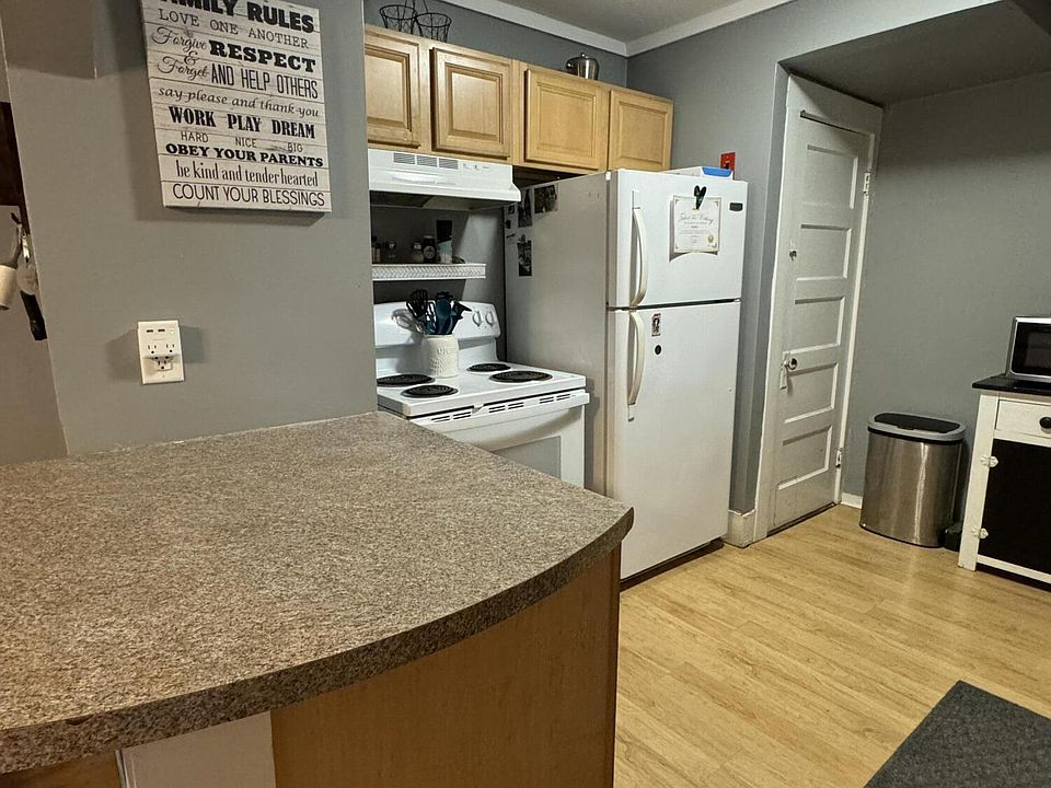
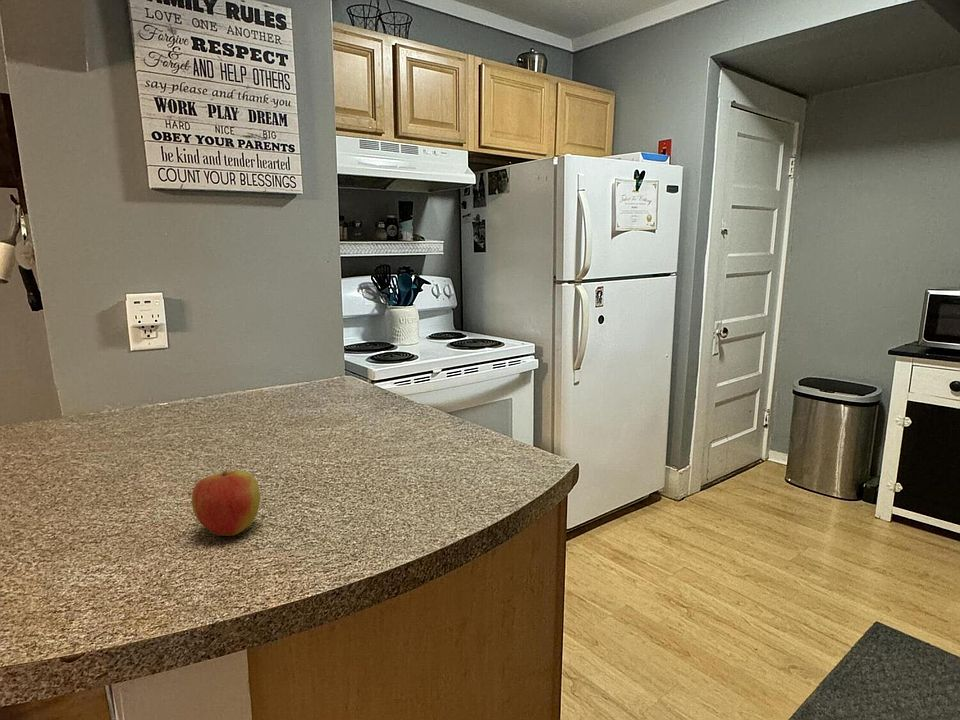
+ apple [191,460,261,537]
